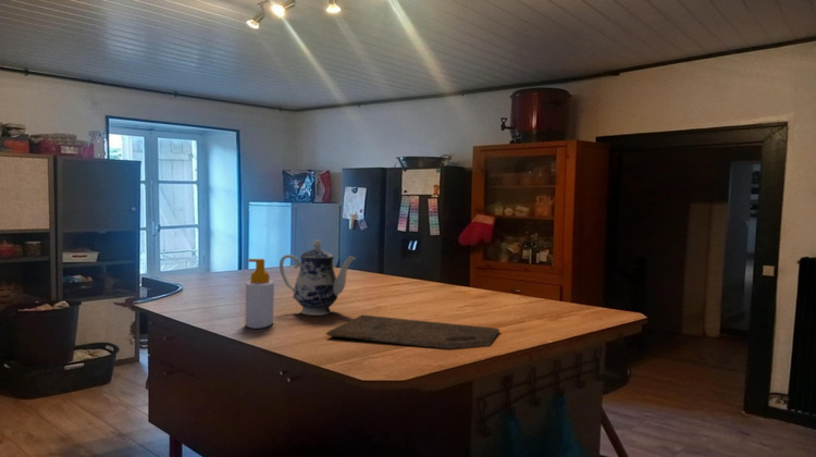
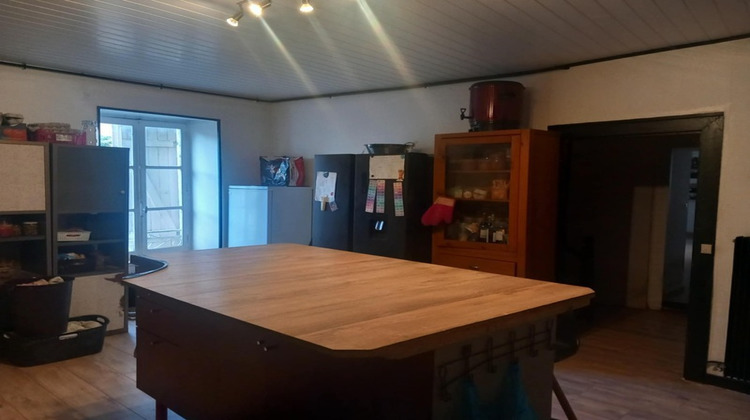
- teapot [279,239,357,317]
- cutting board [324,313,500,350]
- soap bottle [244,258,275,330]
